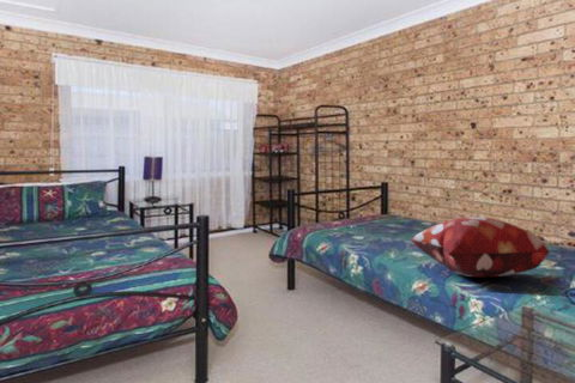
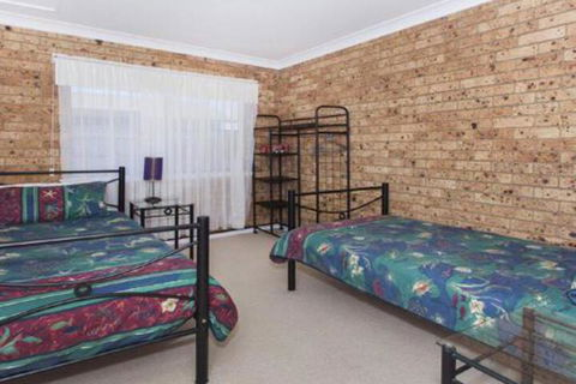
- decorative pillow [410,215,551,279]
